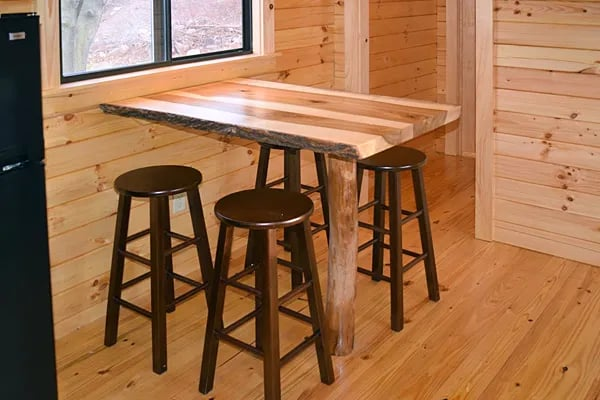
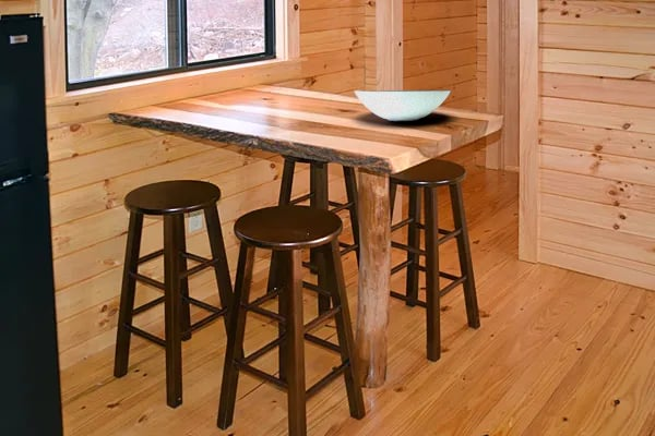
+ decorative bowl [353,89,452,122]
